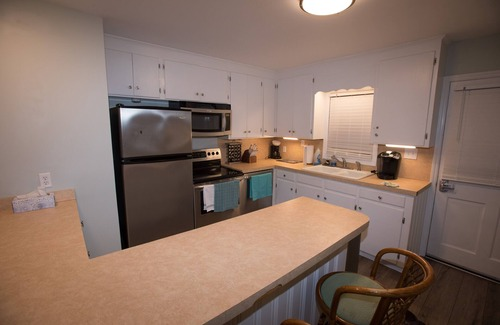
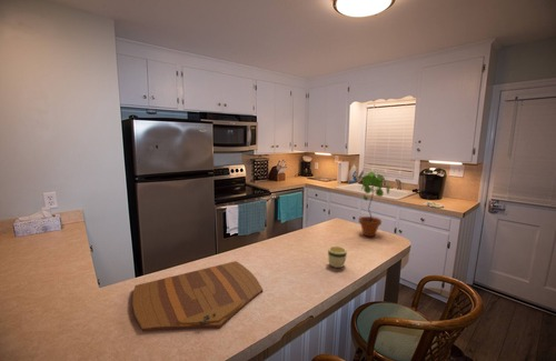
+ mug [327,245,348,269]
+ cutting board [131,260,264,332]
+ potted plant [357,170,390,238]
